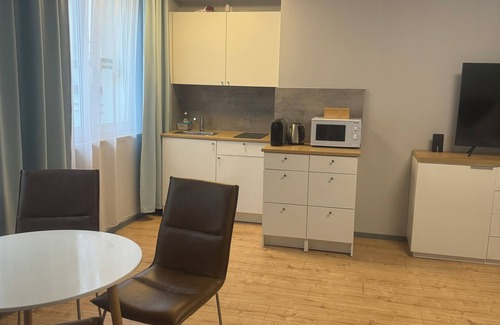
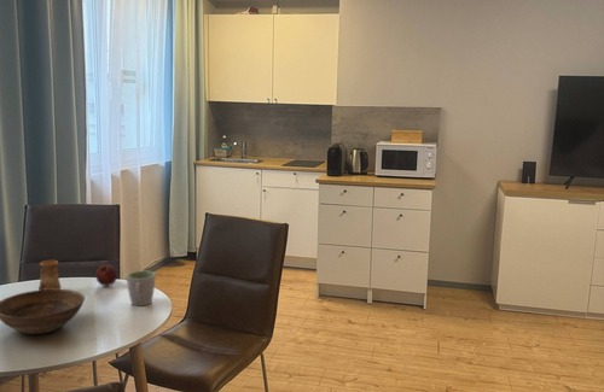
+ apple [95,263,118,287]
+ bowl [0,288,86,335]
+ cup [37,259,63,291]
+ mug [126,270,157,306]
